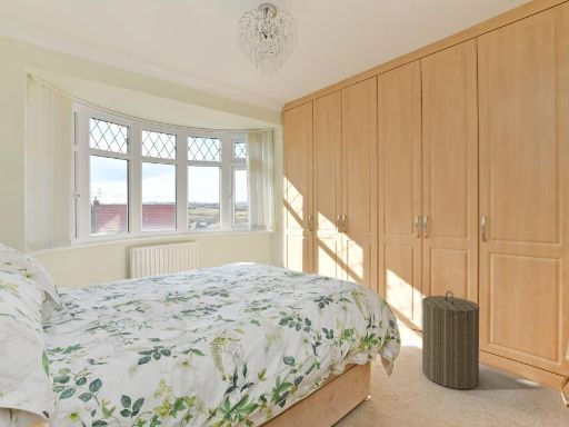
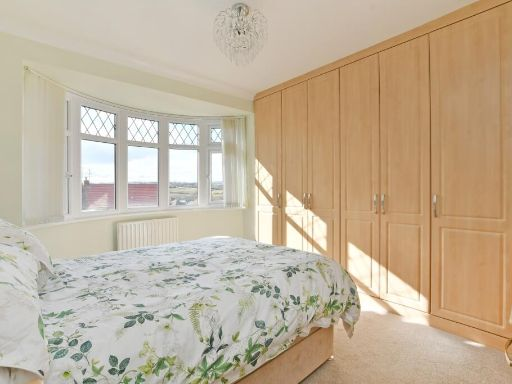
- laundry hamper [421,289,480,390]
